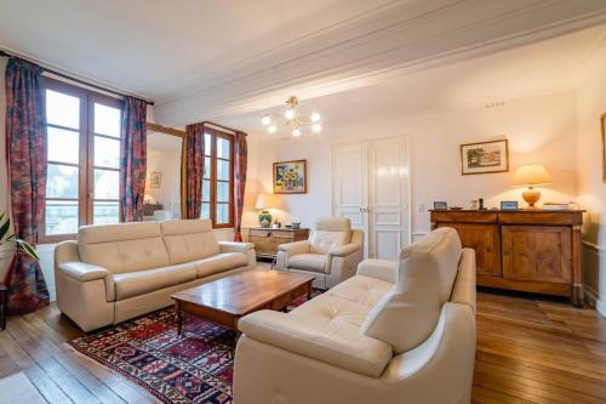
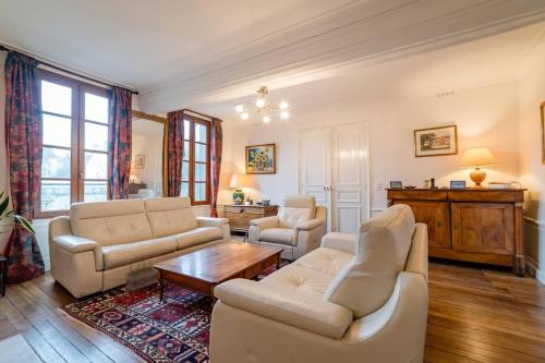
+ basket [124,255,157,292]
